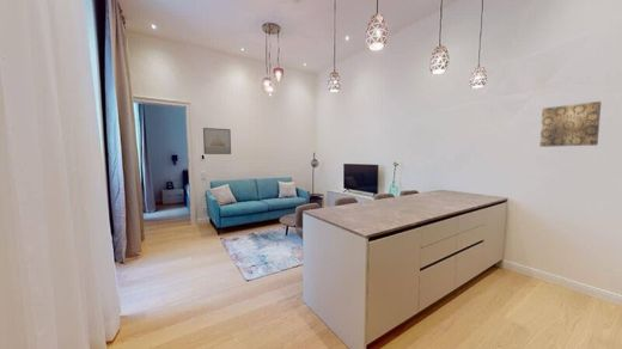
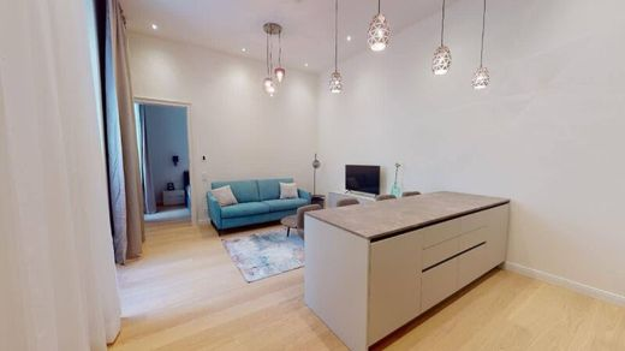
- wall art [202,127,232,155]
- wall art [538,100,602,148]
